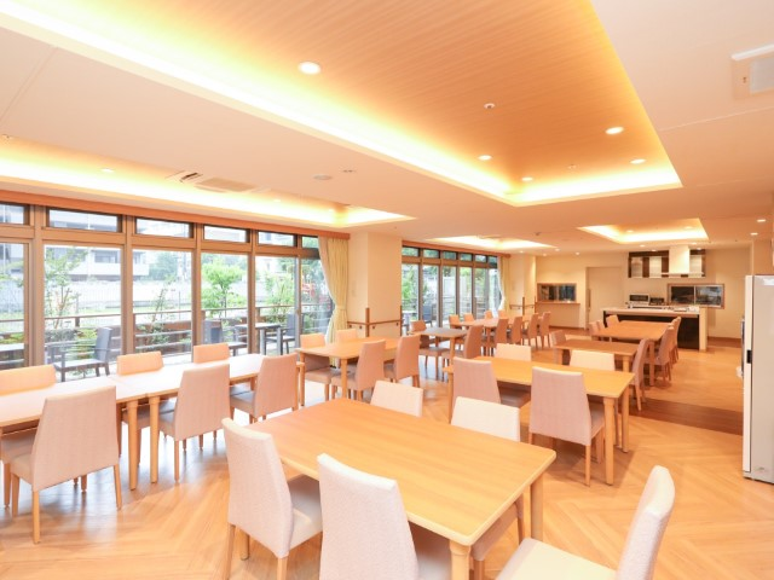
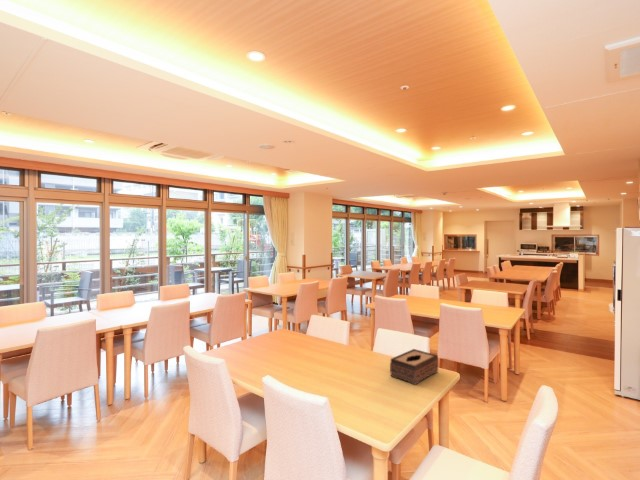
+ tissue box [389,348,439,386]
